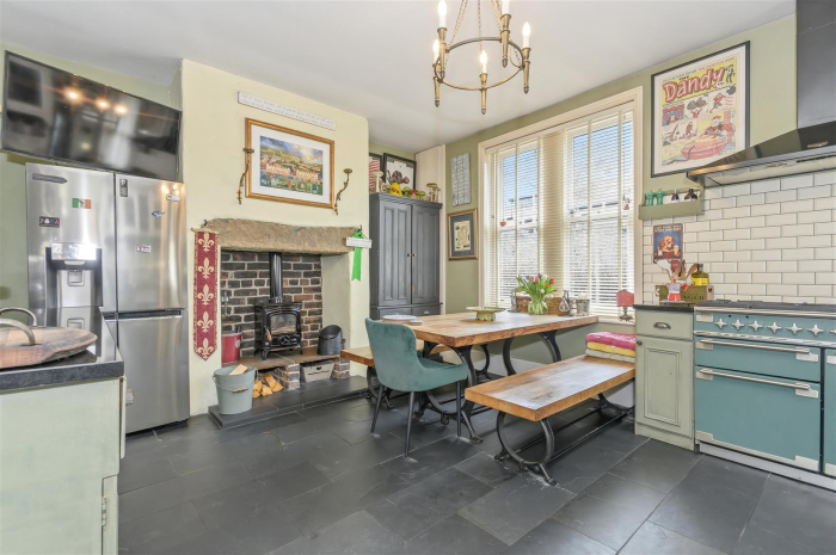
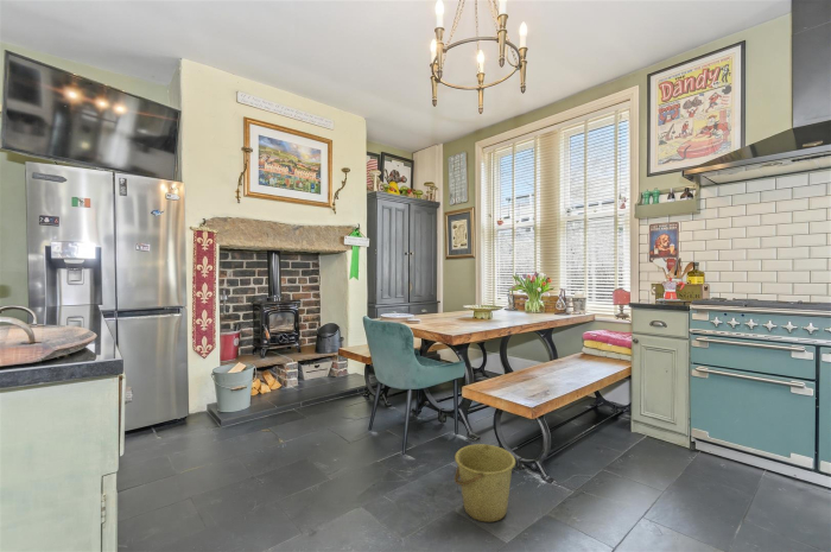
+ bucket [453,443,516,524]
